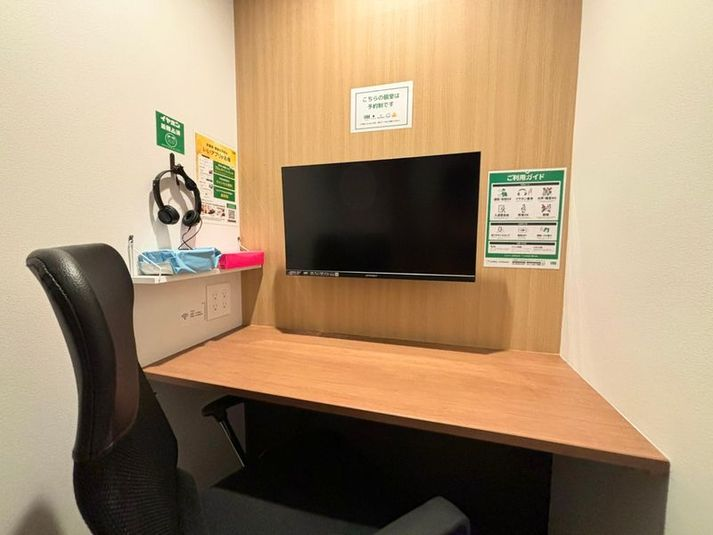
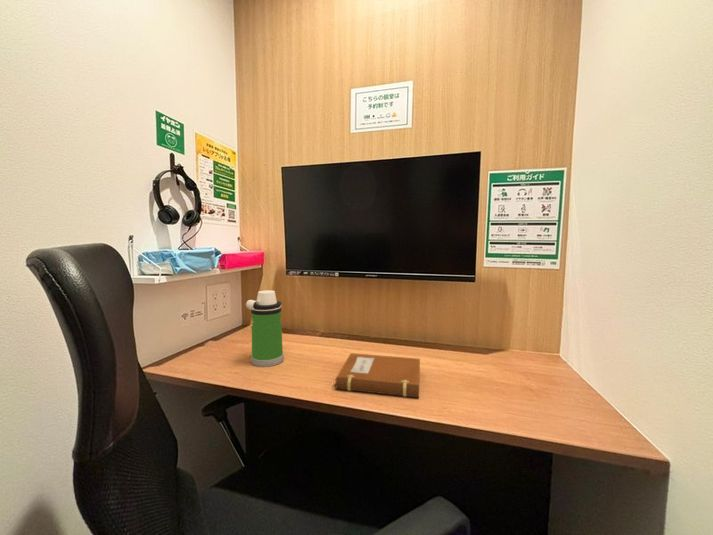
+ notebook [334,352,421,399]
+ water bottle [245,289,285,368]
